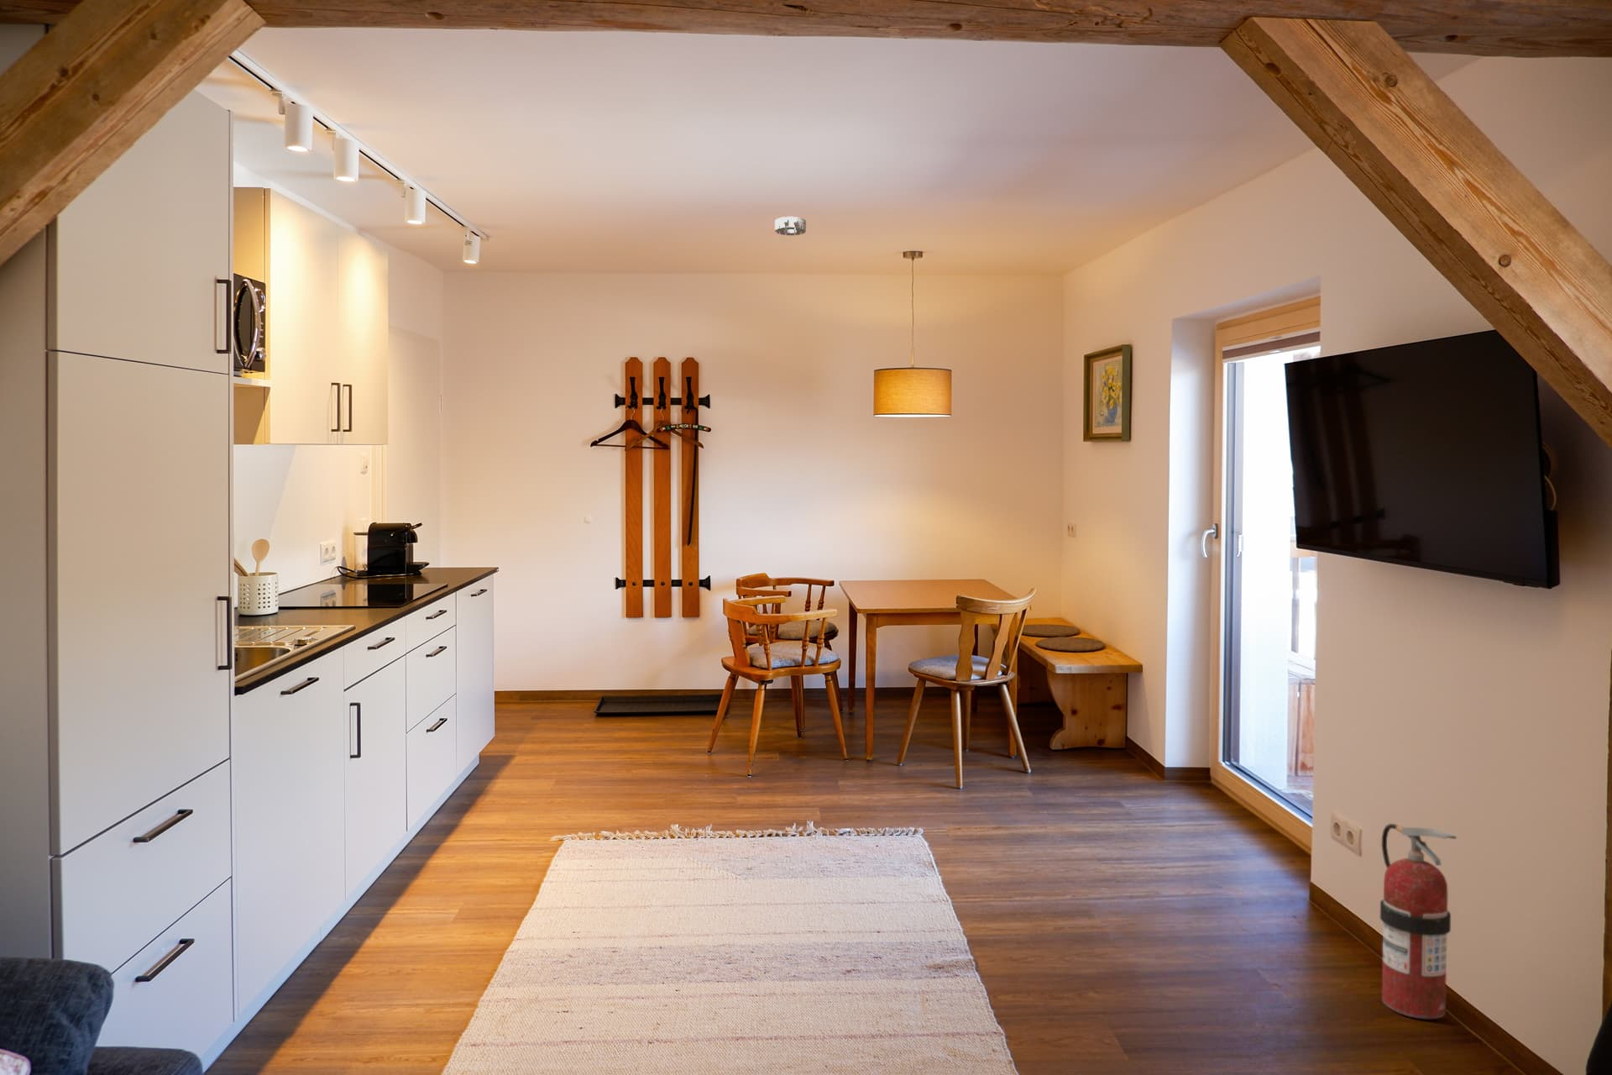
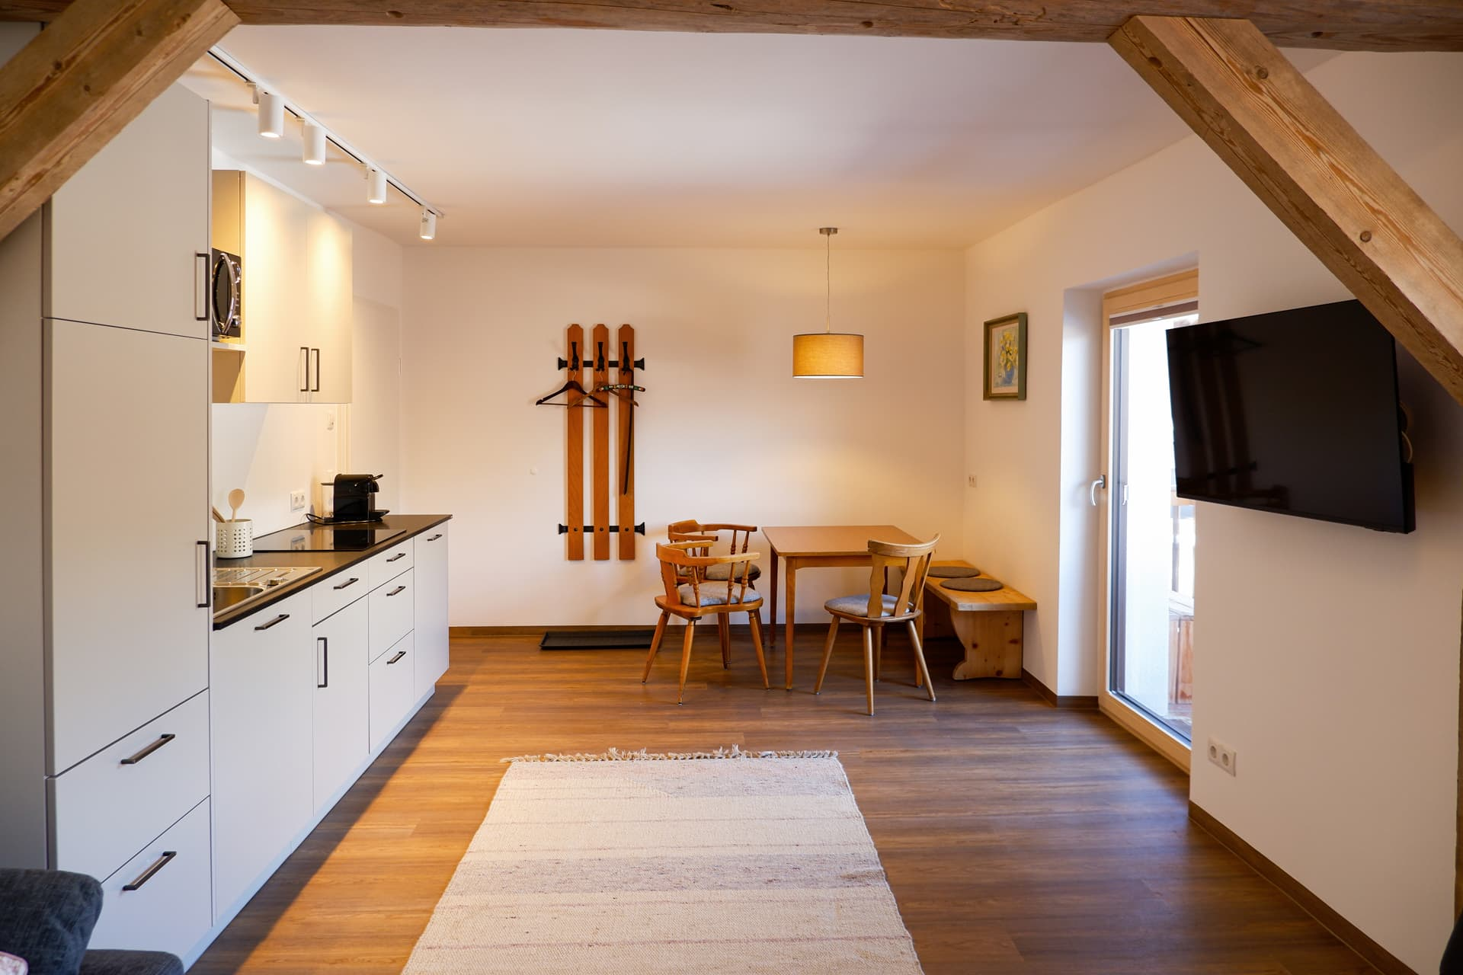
- fire extinguisher [1379,823,1457,1020]
- smoke detector [774,216,807,236]
